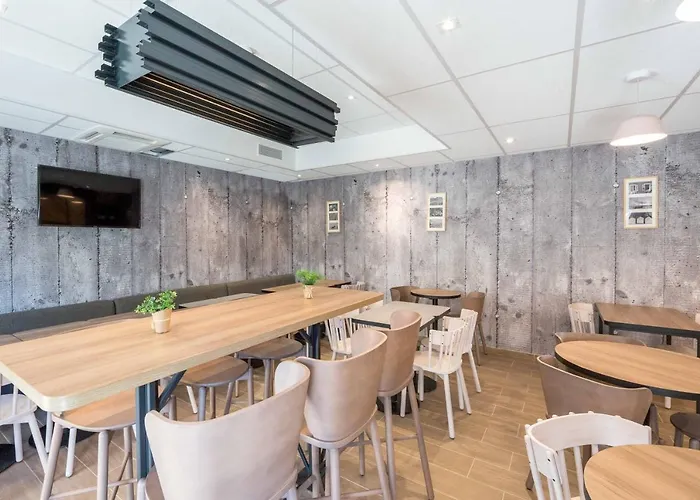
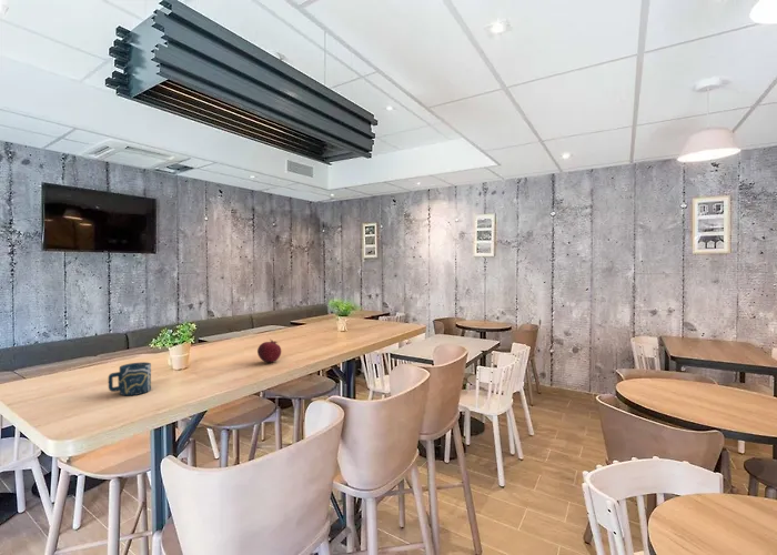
+ fruit [256,339,282,363]
+ cup [108,361,152,396]
